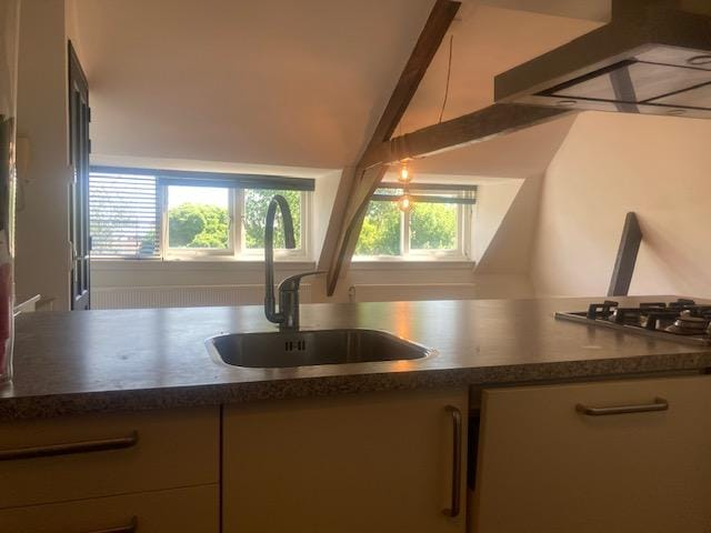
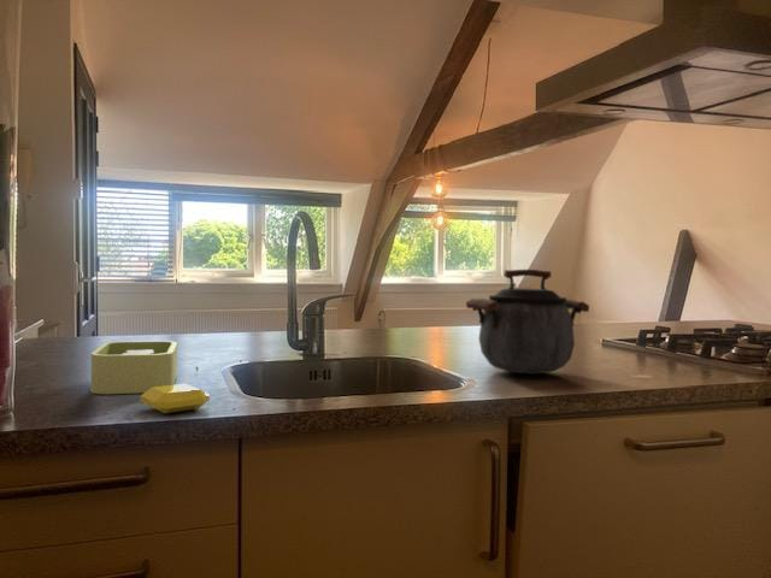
+ soap dish [90,340,199,395]
+ kettle [465,269,590,376]
+ soap bar [140,383,211,414]
